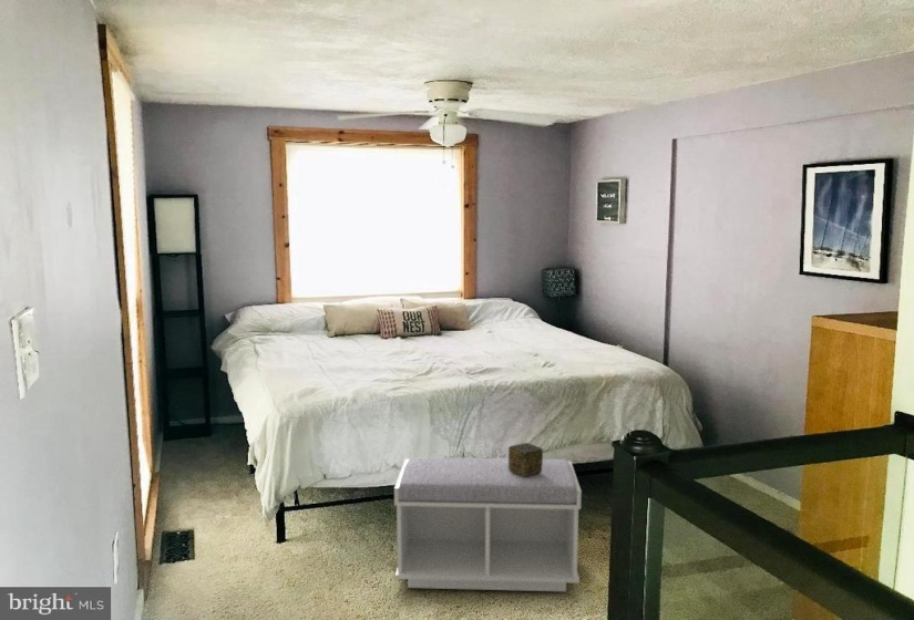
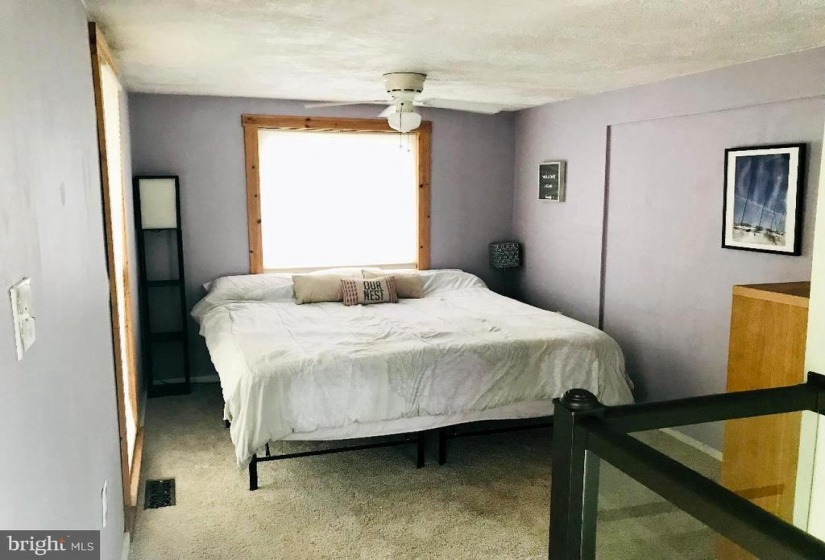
- decorative box [507,442,544,477]
- bench [393,456,583,592]
